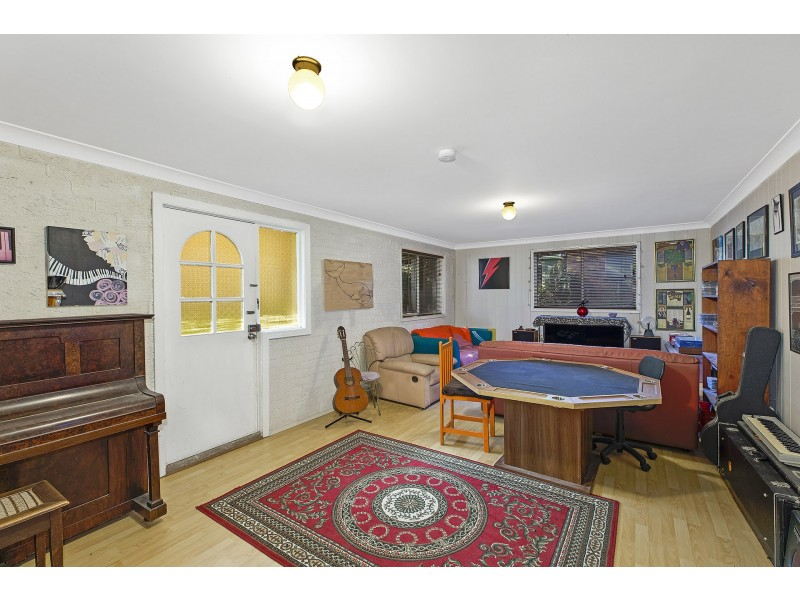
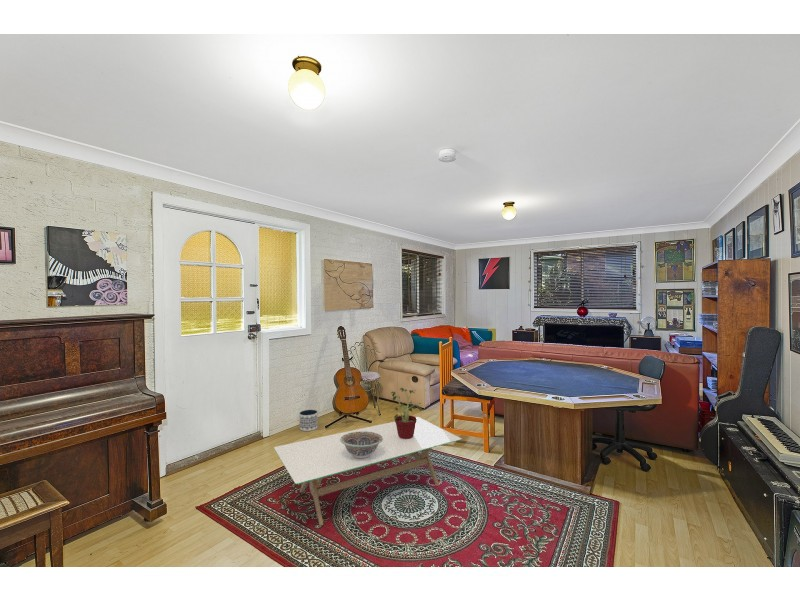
+ coffee table [273,416,462,527]
+ potted plant [390,387,422,439]
+ decorative bowl [340,431,383,458]
+ planter [299,409,319,432]
